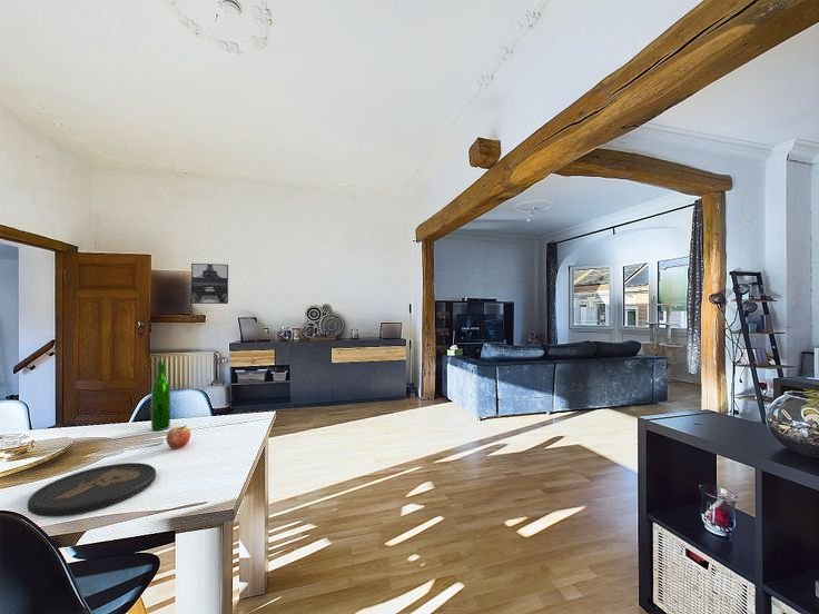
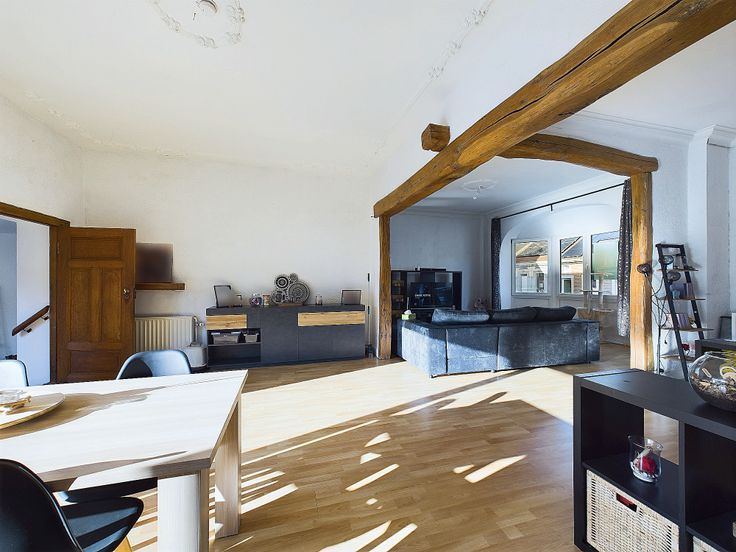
- wall art [190,263,229,305]
- wine bottle [150,360,171,432]
- fruit [166,424,191,449]
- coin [27,462,157,518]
